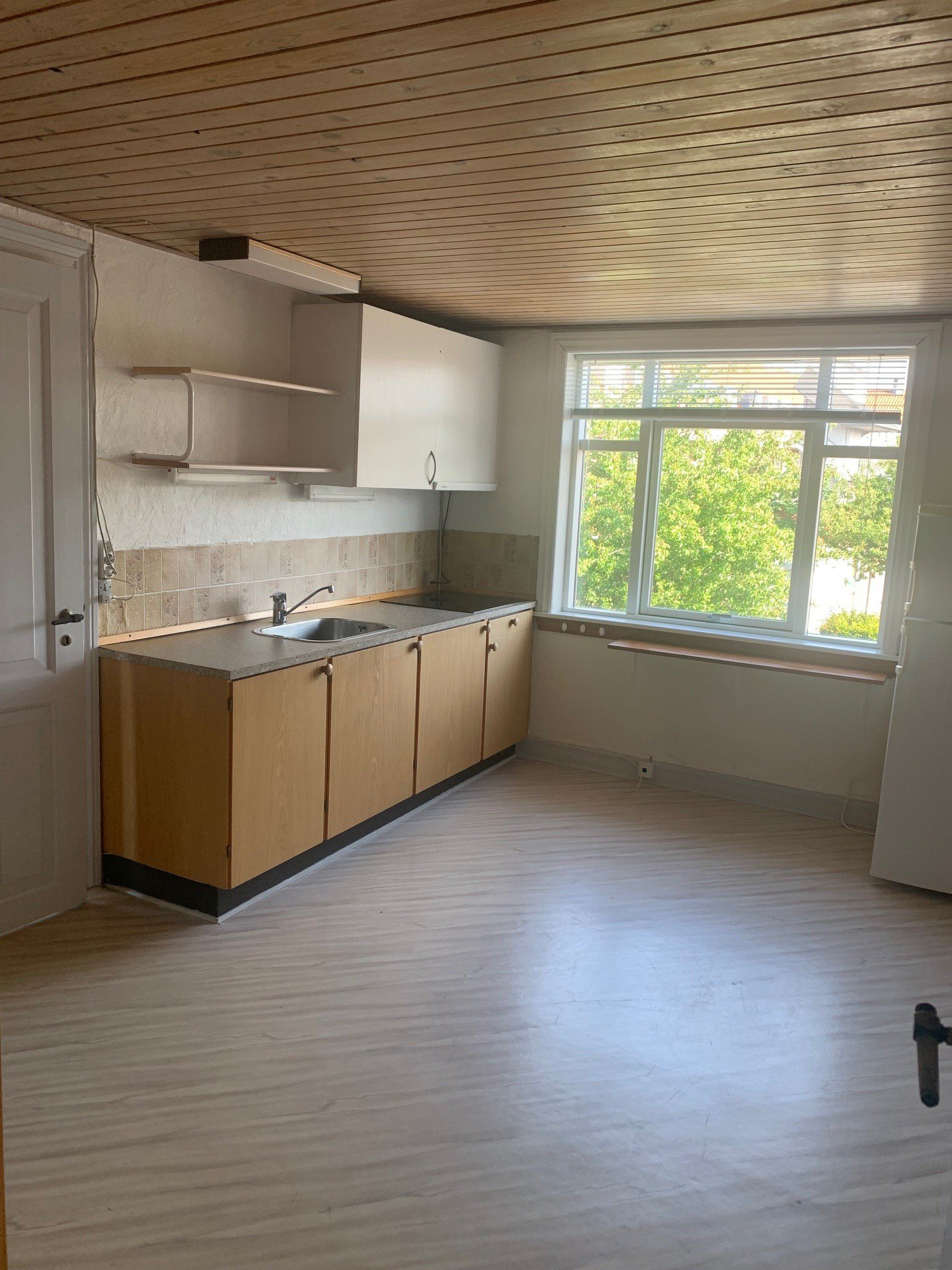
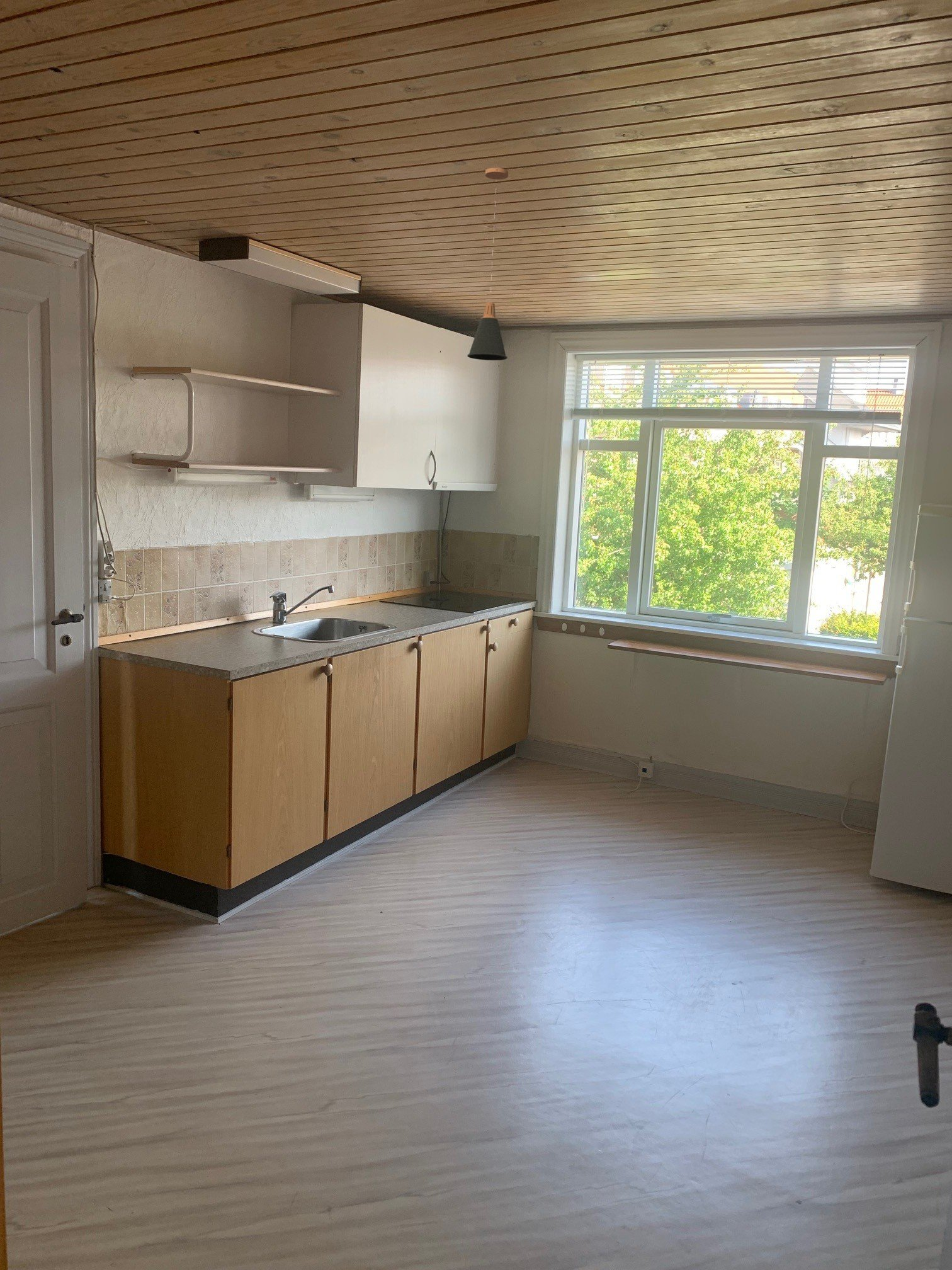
+ pendant lamp [467,167,509,361]
